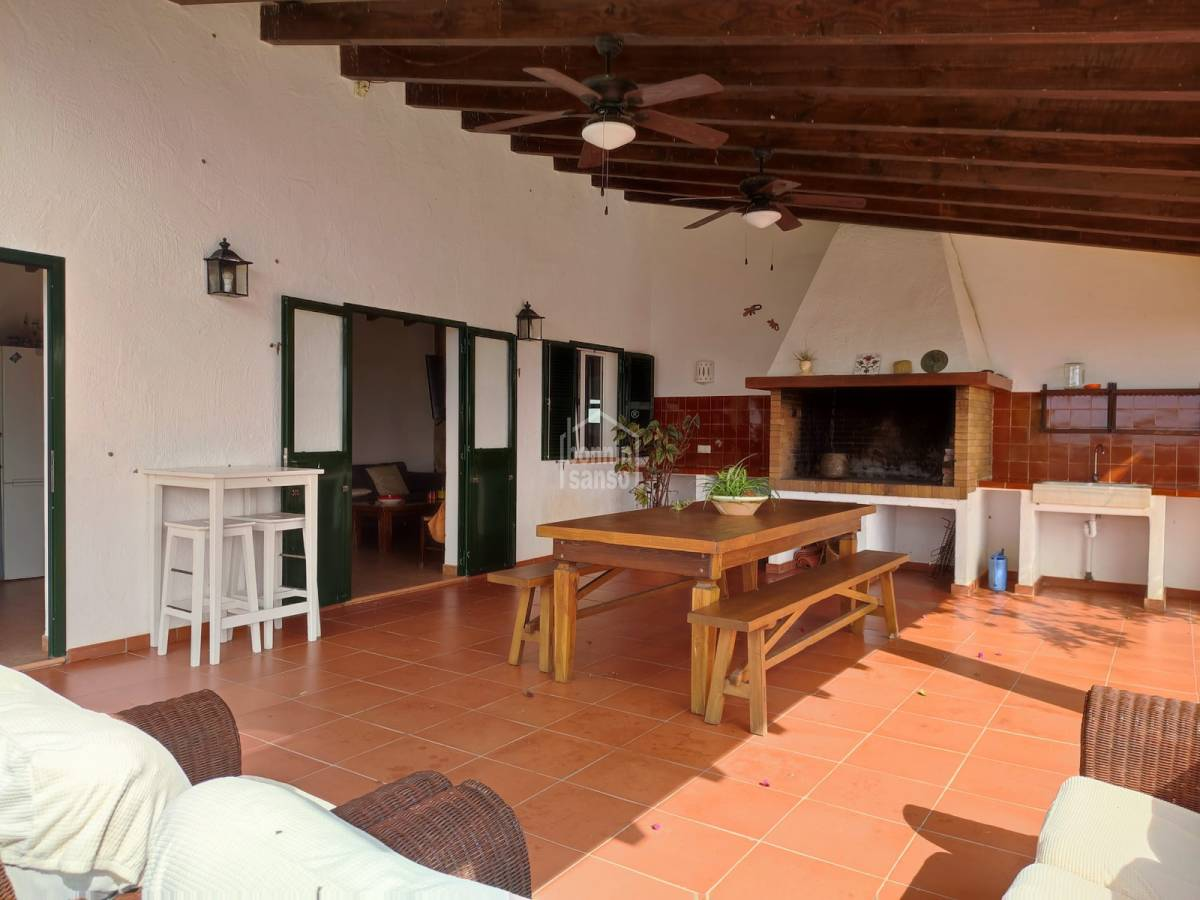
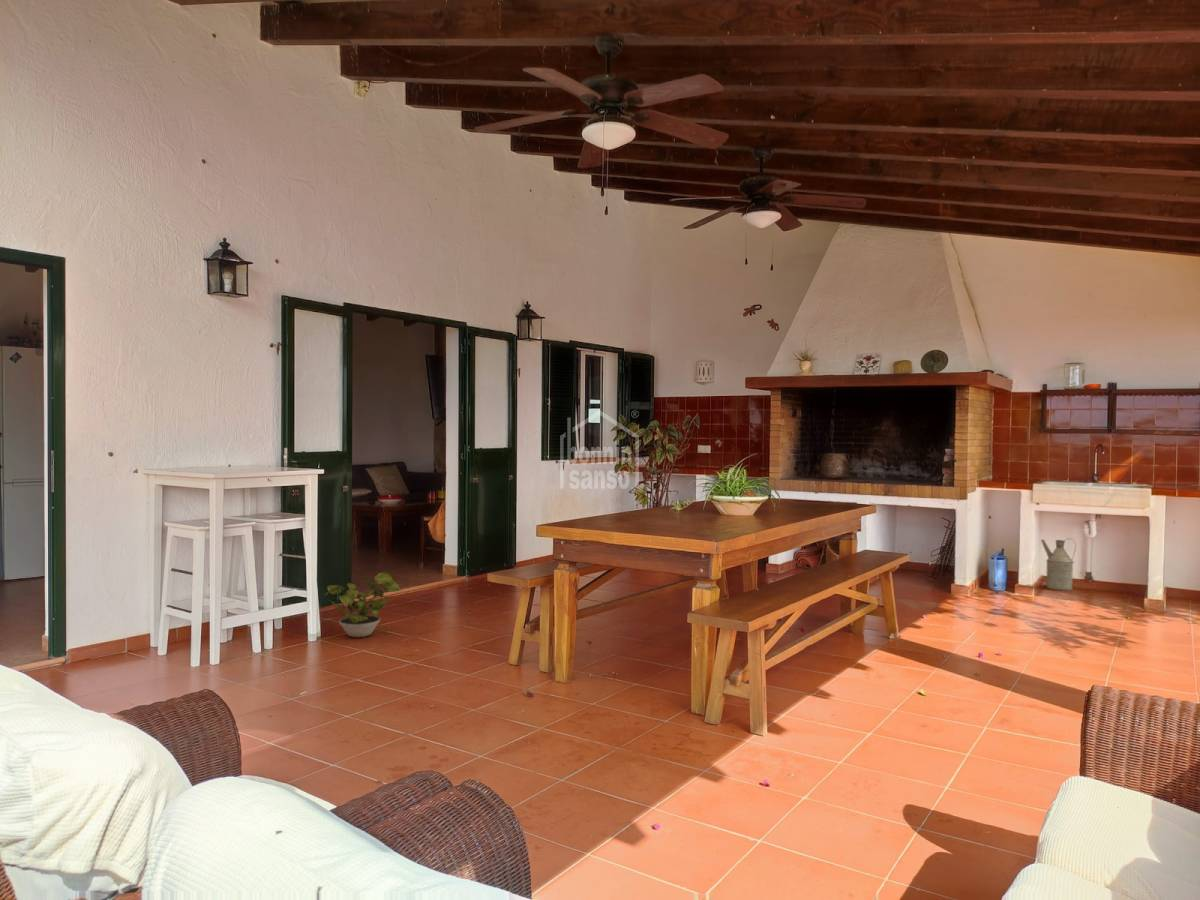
+ potted plant [324,571,402,638]
+ watering can [1040,537,1077,592]
